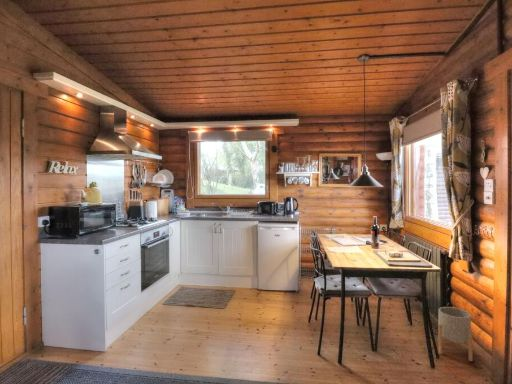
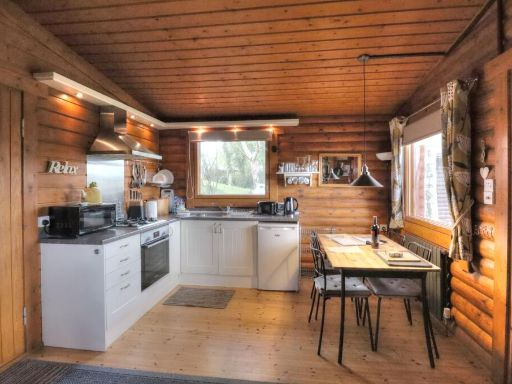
- planter [437,306,473,362]
